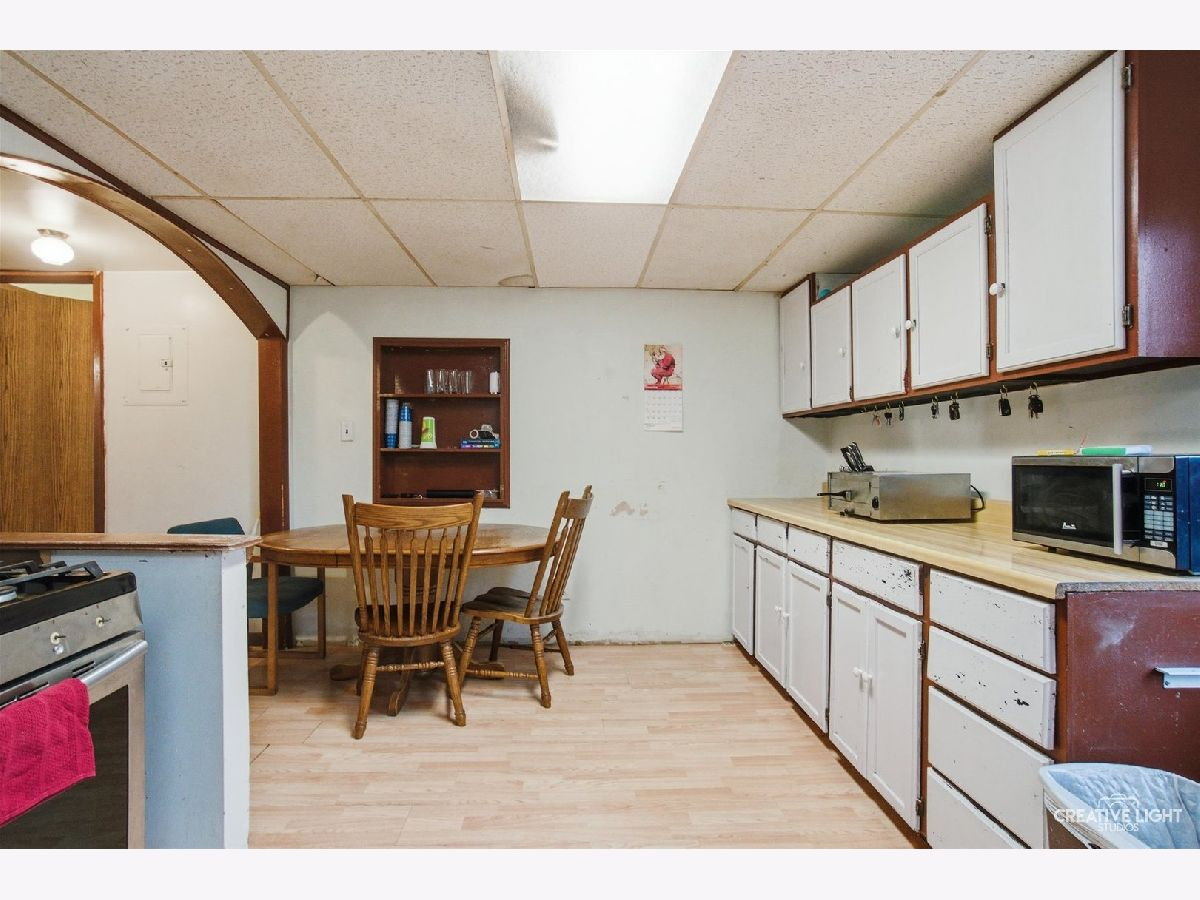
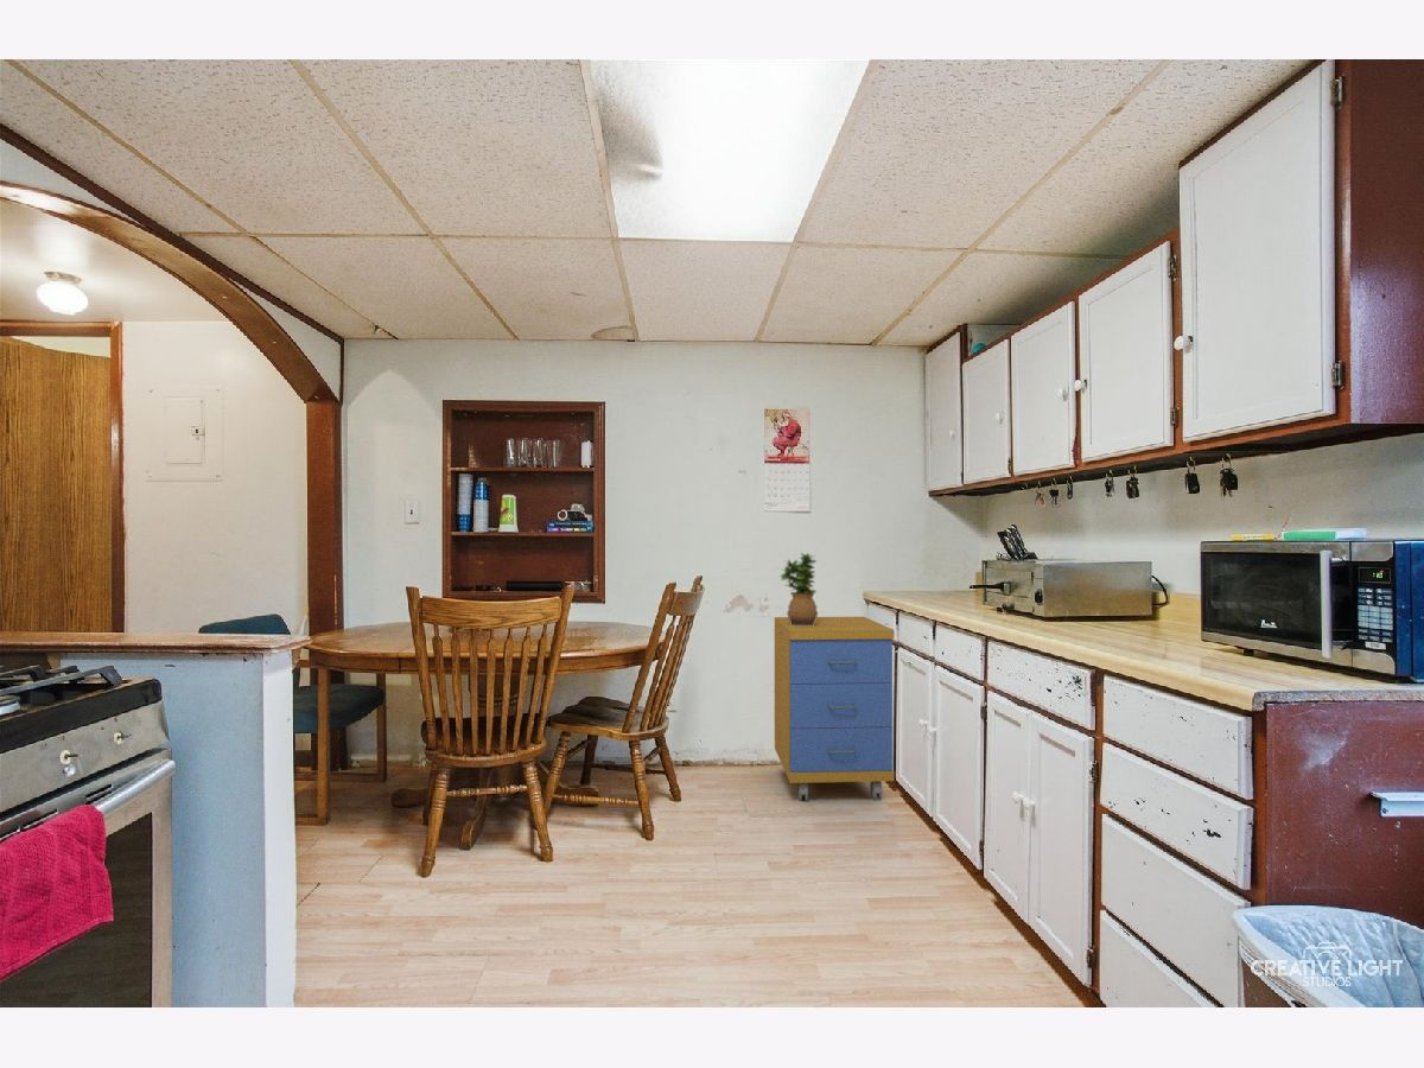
+ potted plant [778,552,819,627]
+ storage cabinet [774,616,895,802]
